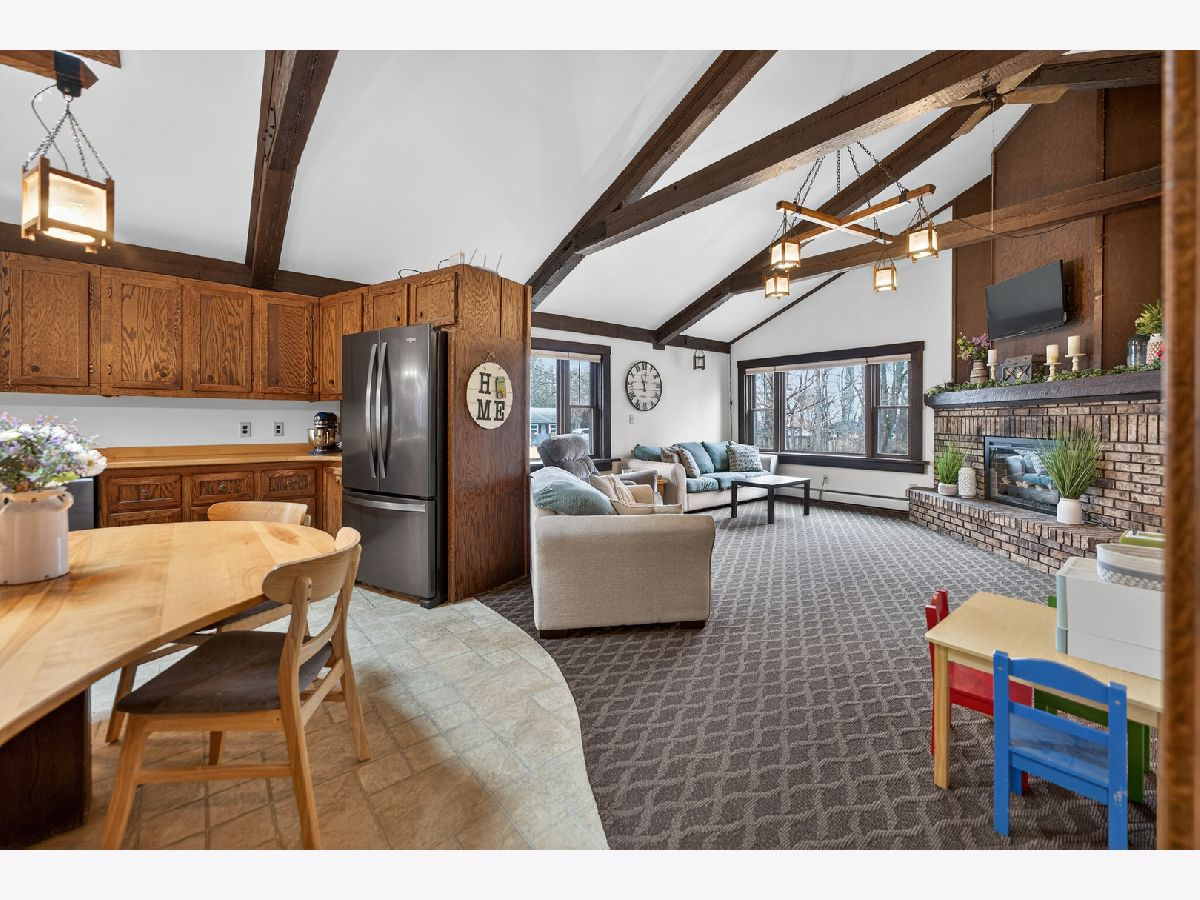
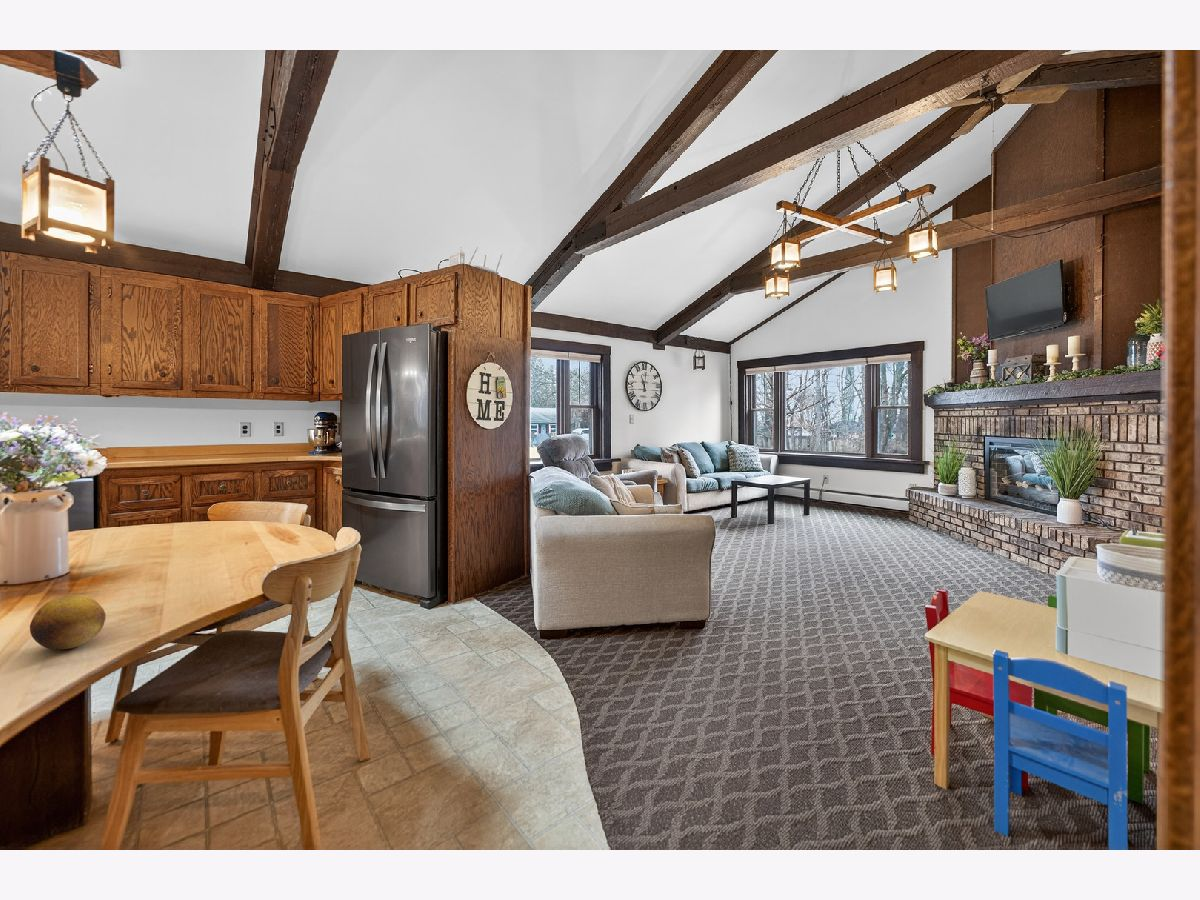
+ fruit [29,594,107,651]
